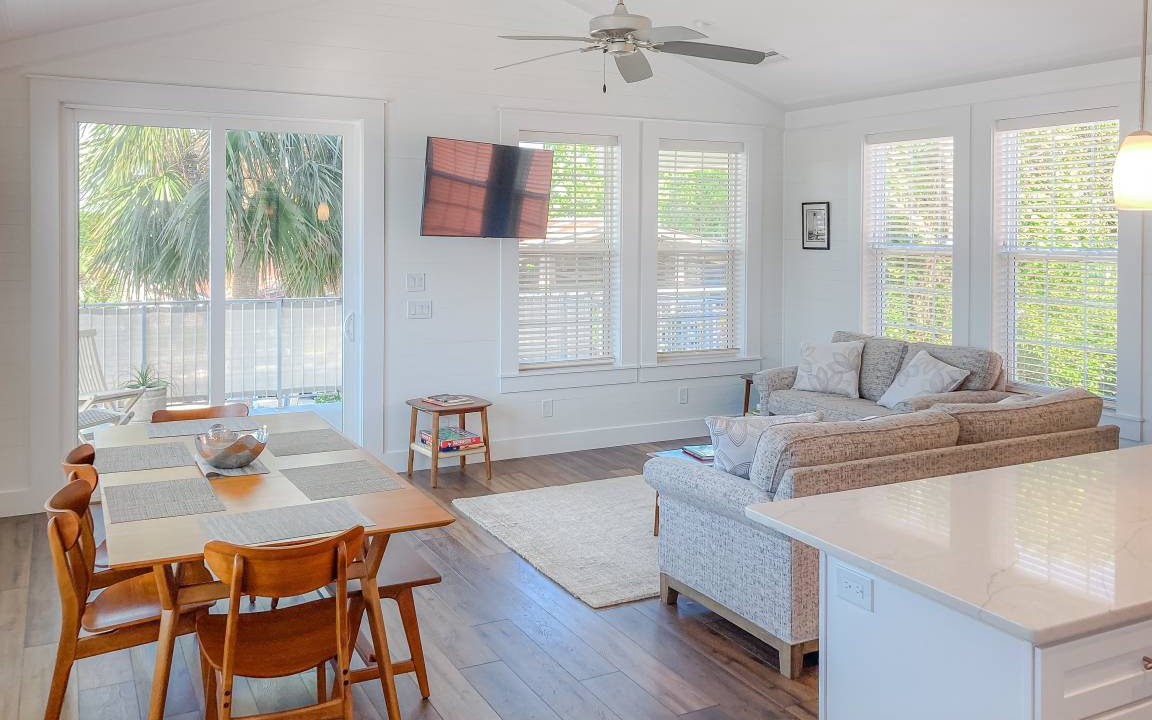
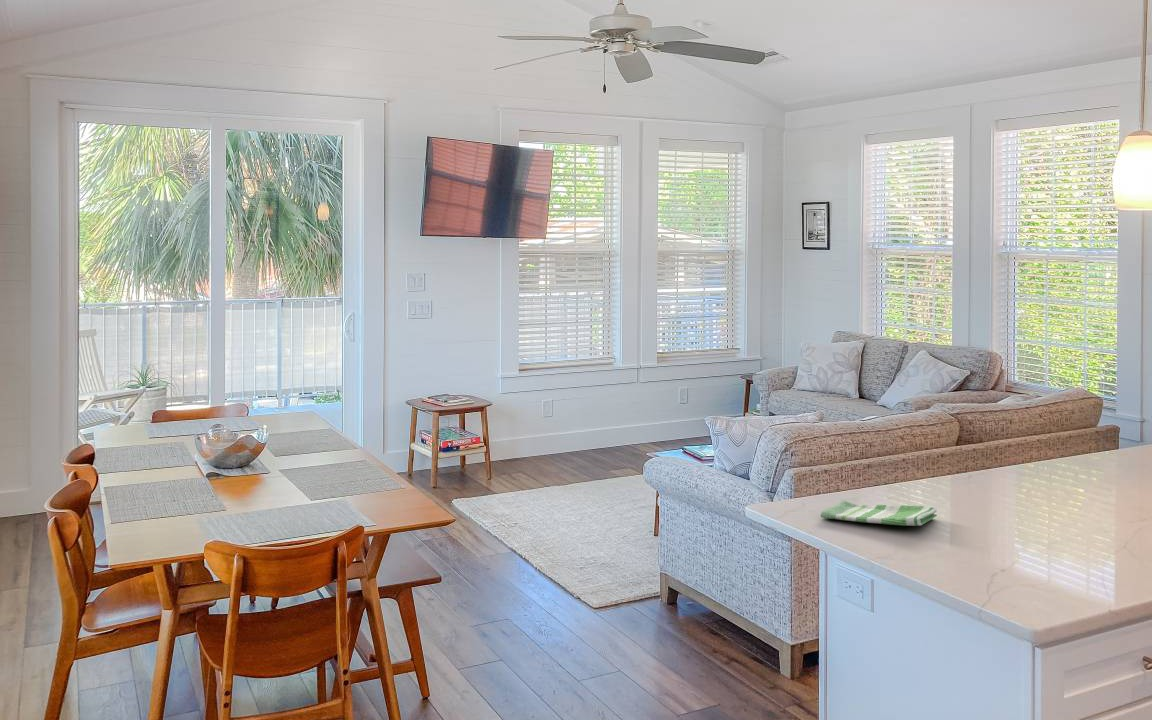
+ dish towel [820,500,938,527]
